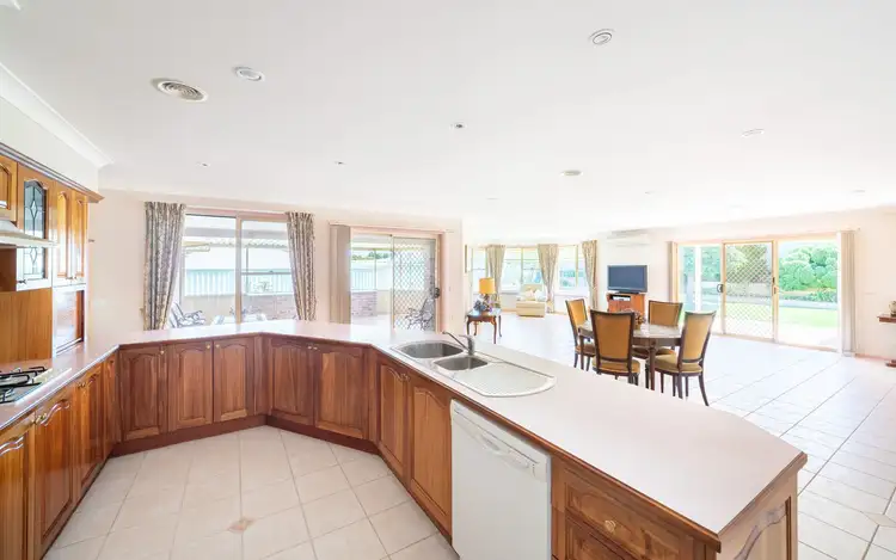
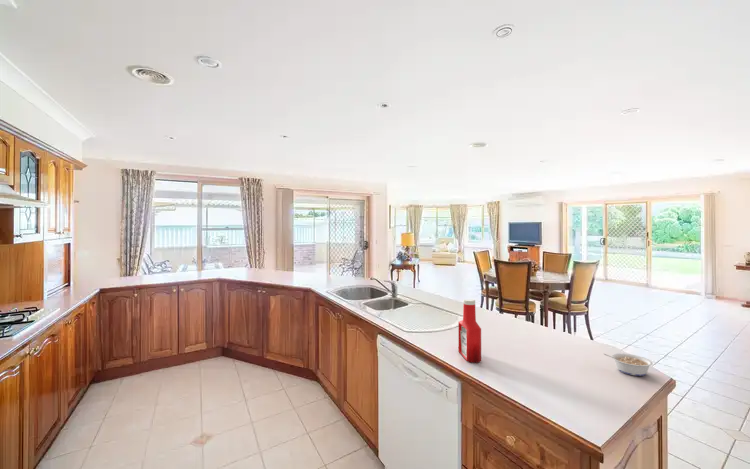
+ soap bottle [457,298,482,364]
+ legume [603,353,654,377]
